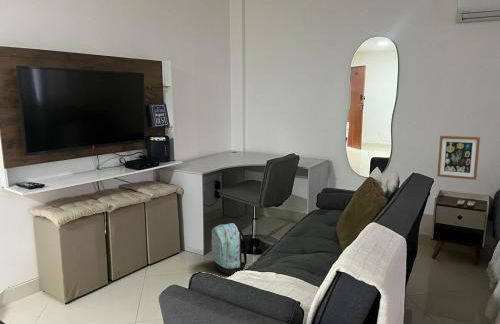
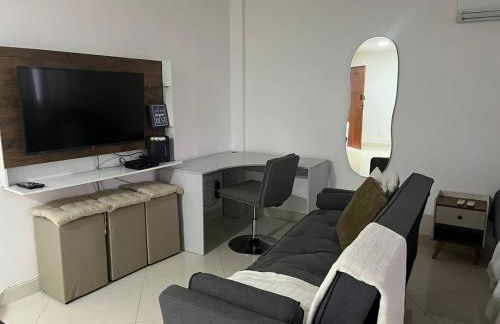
- backpack [210,222,248,276]
- wall art [436,135,481,181]
